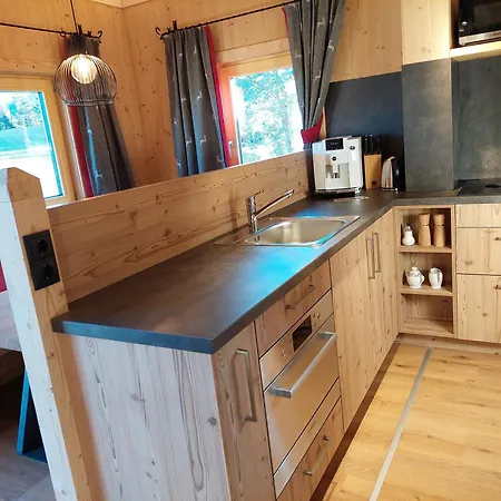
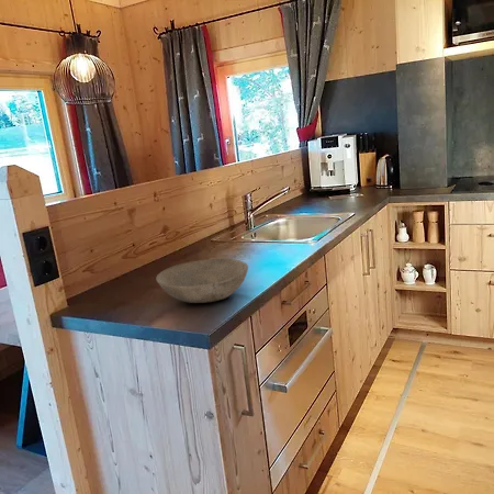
+ bowl [155,258,249,304]
